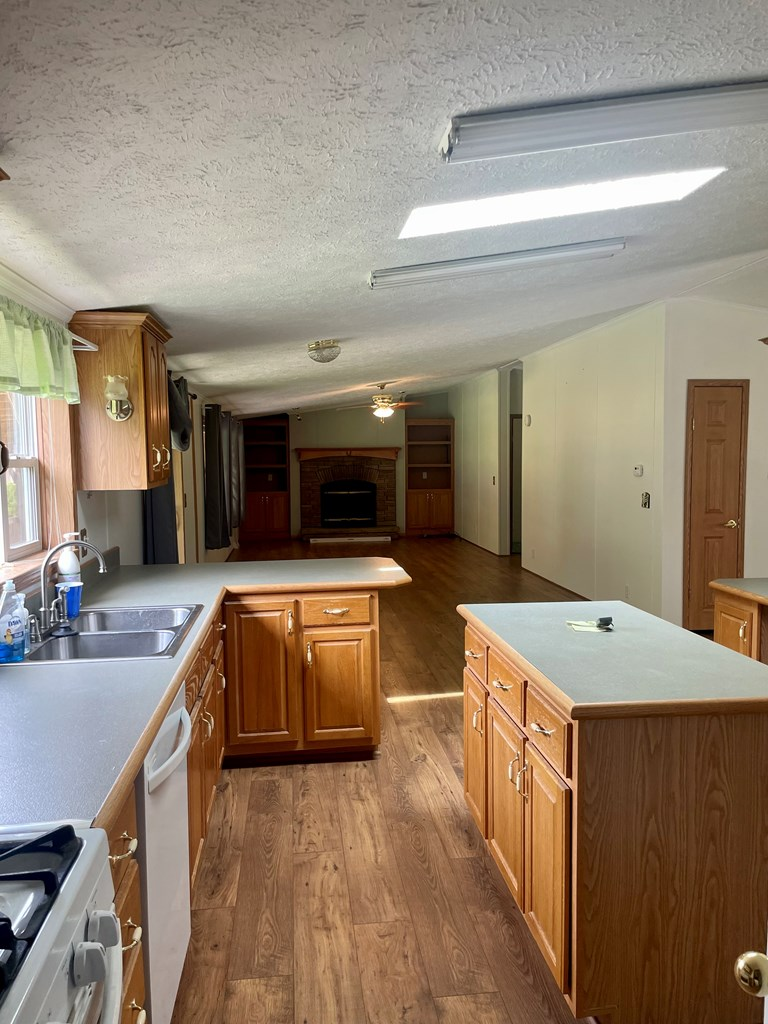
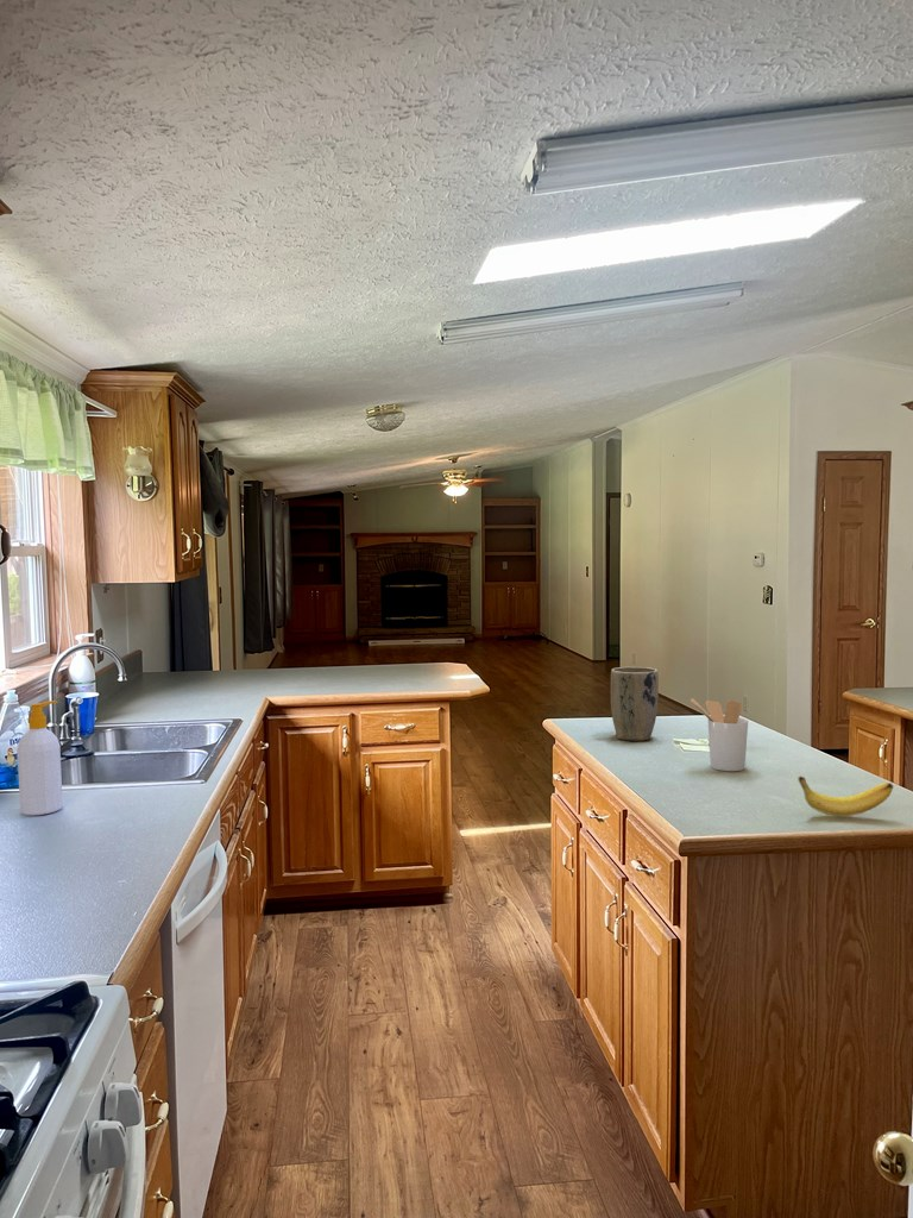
+ plant pot [610,666,660,742]
+ soap bottle [17,699,64,816]
+ utensil holder [690,697,749,772]
+ banana [796,776,895,817]
